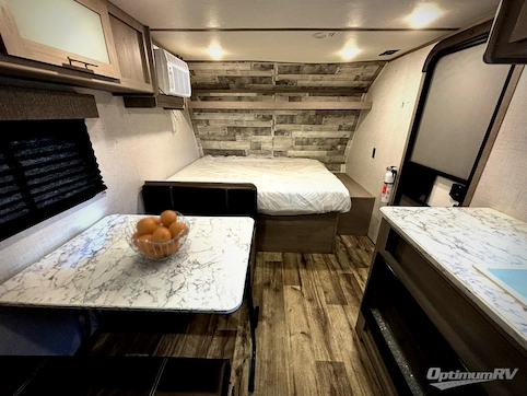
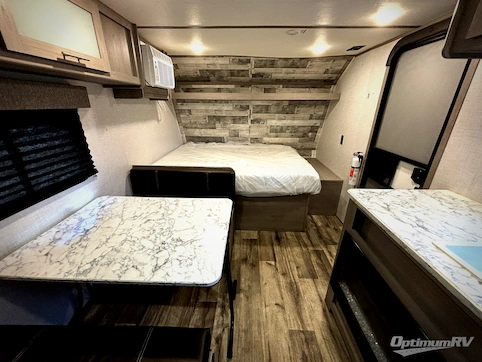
- fruit basket [124,209,191,263]
